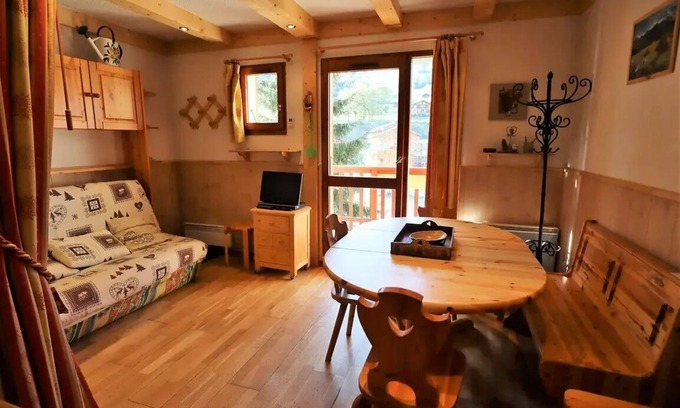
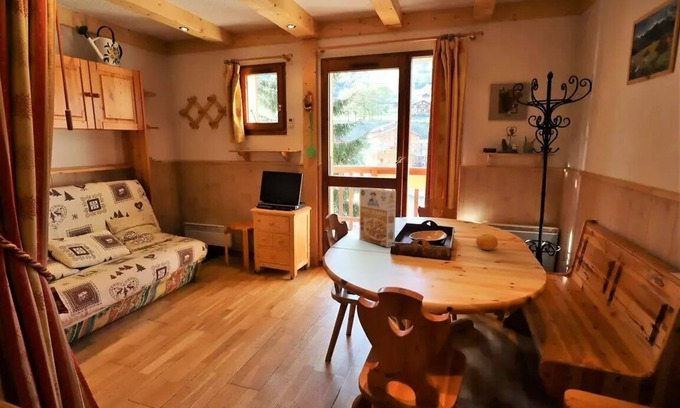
+ fruit [475,233,499,251]
+ cereal box [359,187,397,248]
